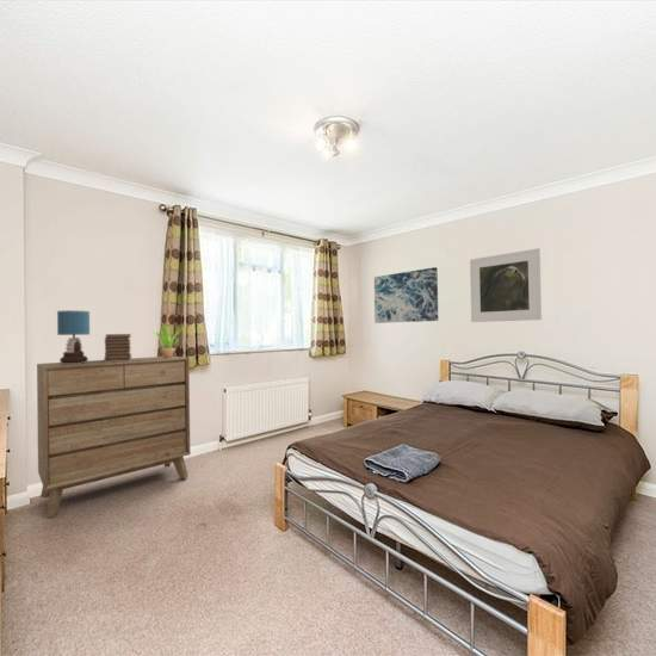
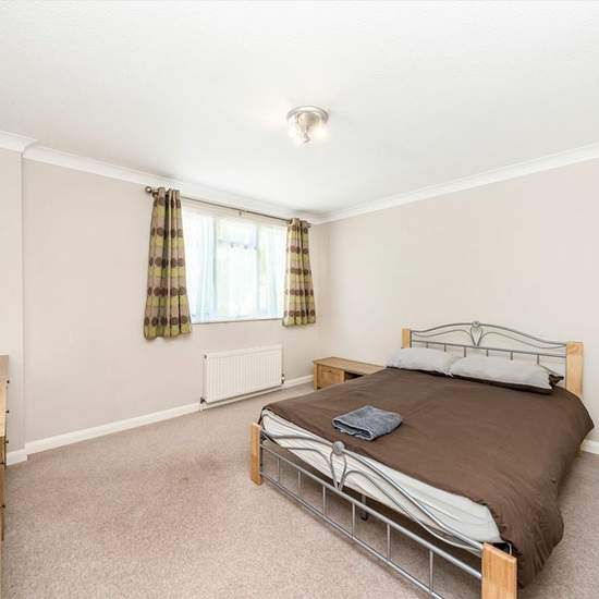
- dresser [36,355,191,519]
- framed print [469,247,543,323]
- wall art [373,266,439,324]
- table lamp [56,309,91,364]
- potted plant [153,322,187,359]
- book stack [103,333,134,363]
